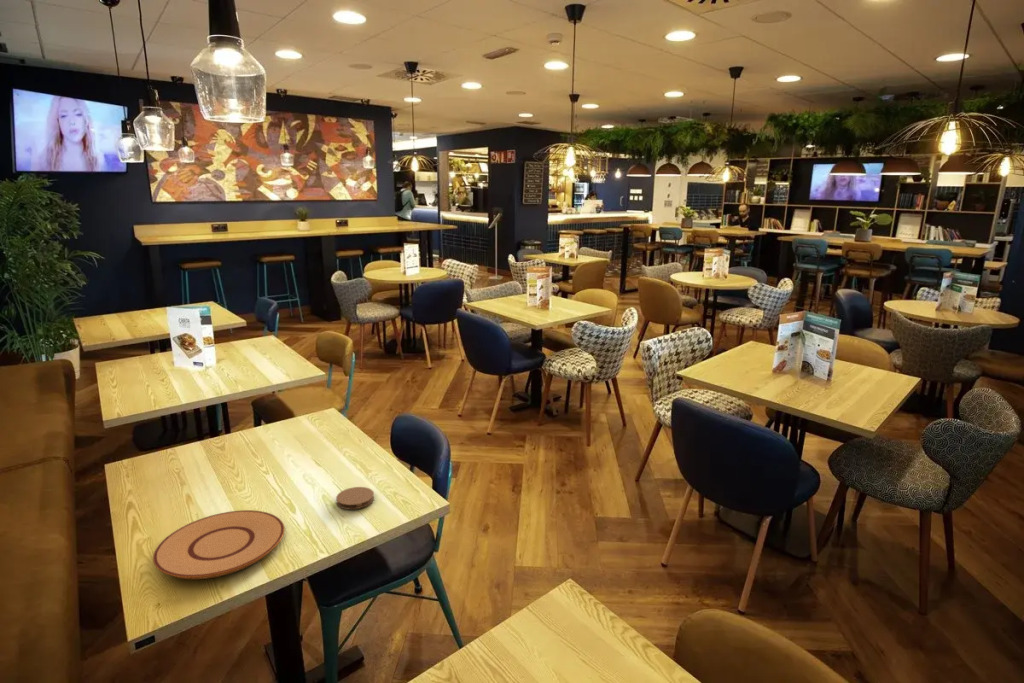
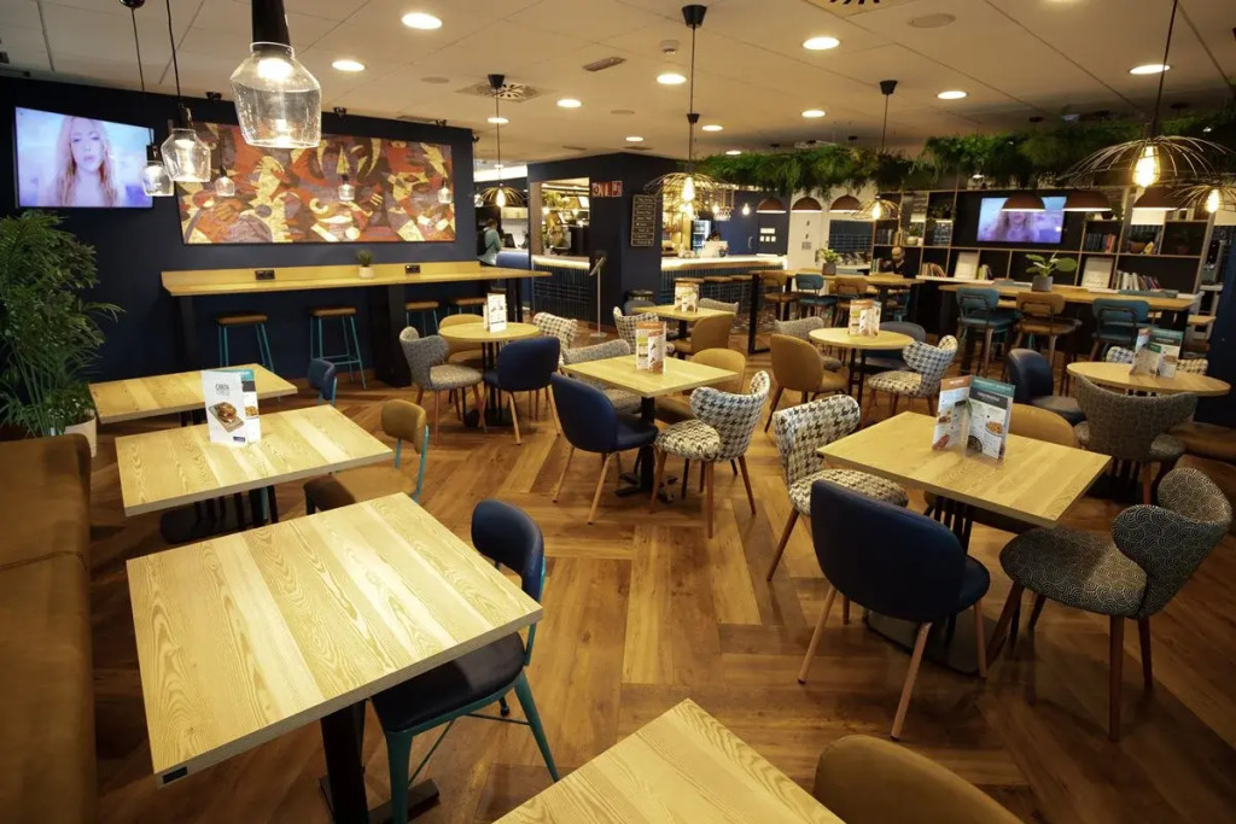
- plate [152,509,285,580]
- coaster [335,486,375,510]
